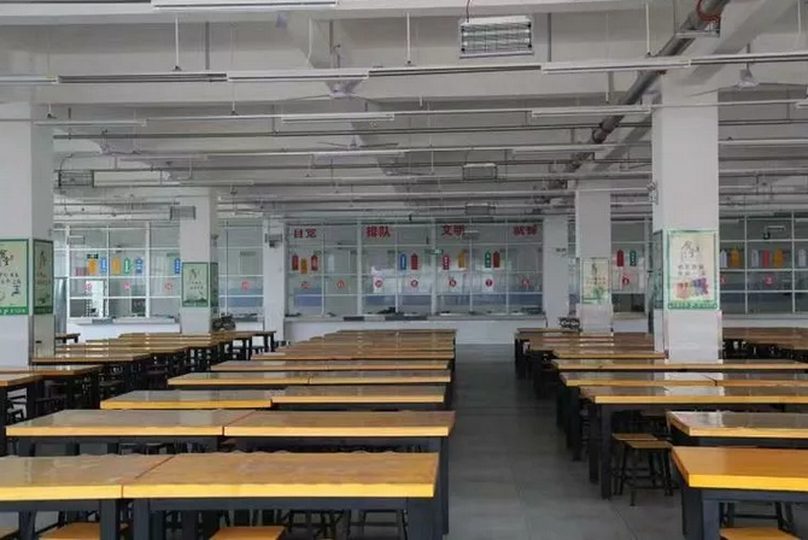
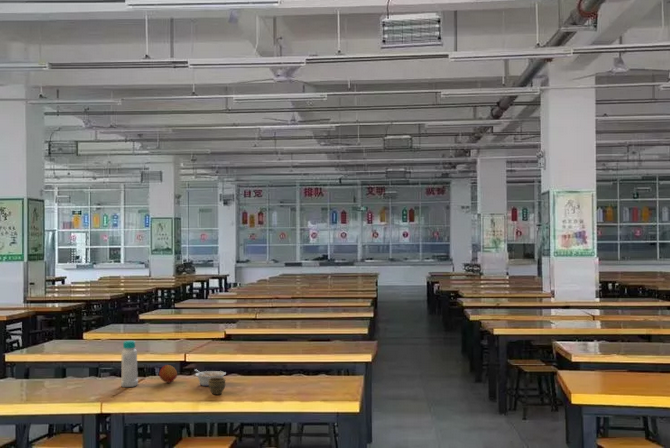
+ fruit [158,364,178,384]
+ bottle [120,340,139,388]
+ cup [208,377,227,395]
+ legume [193,368,227,387]
